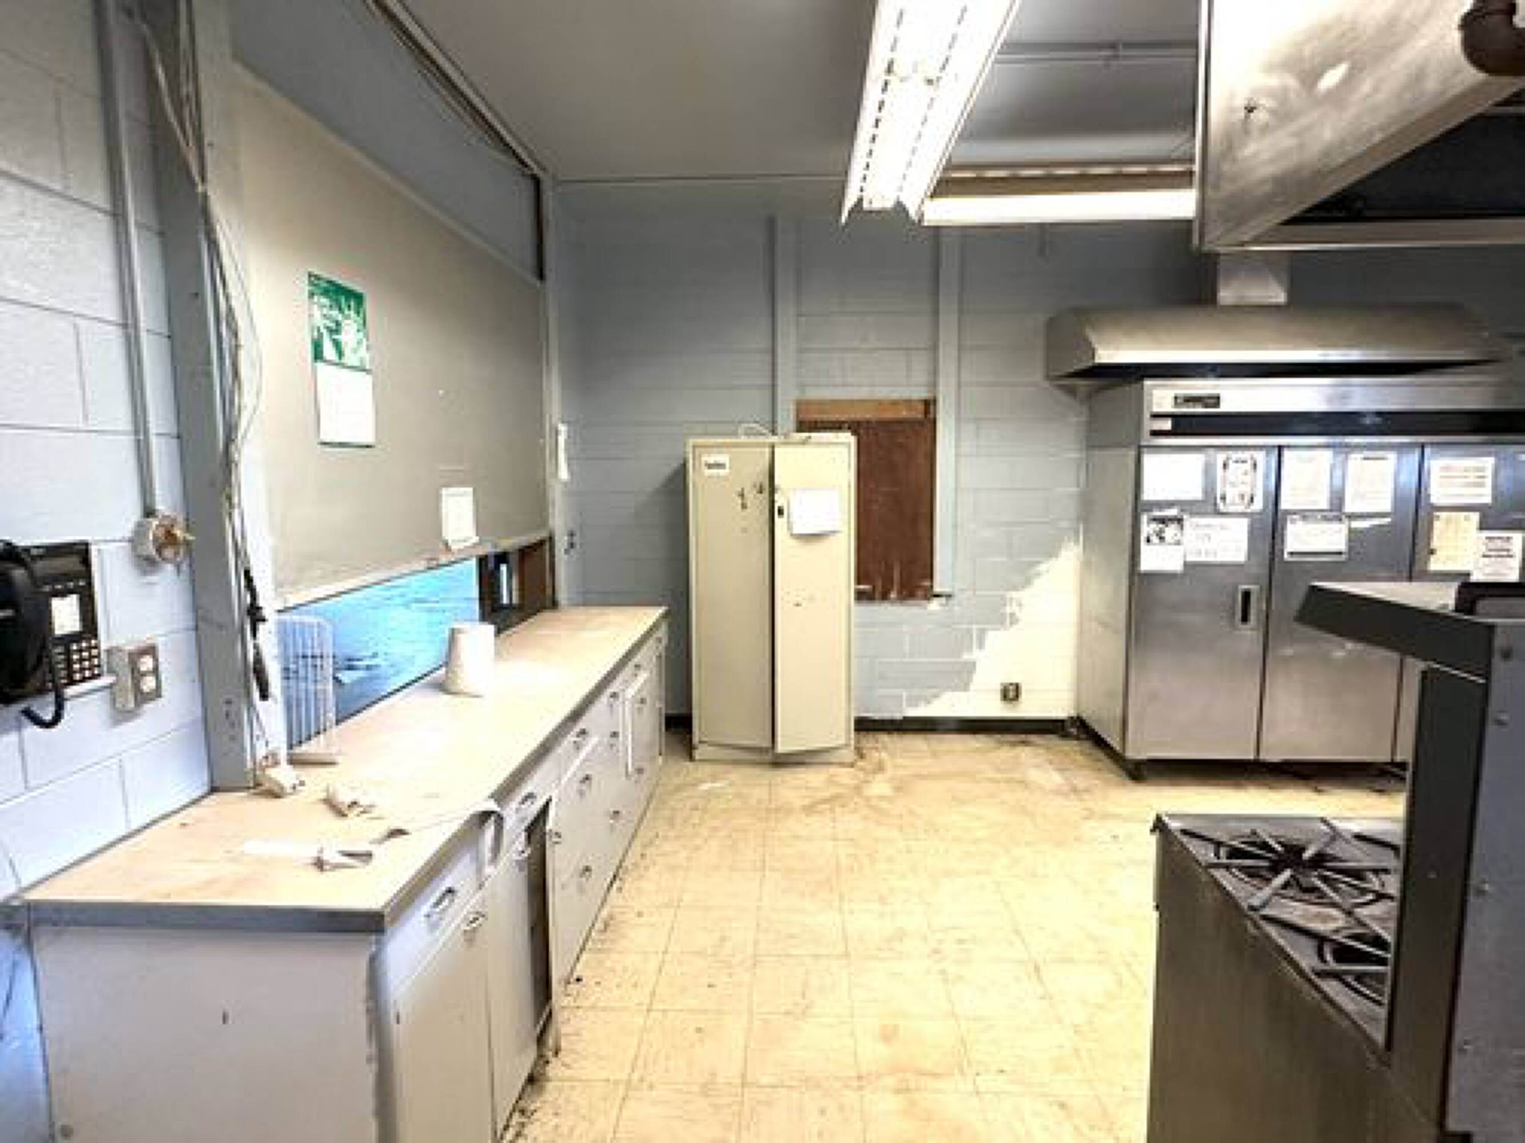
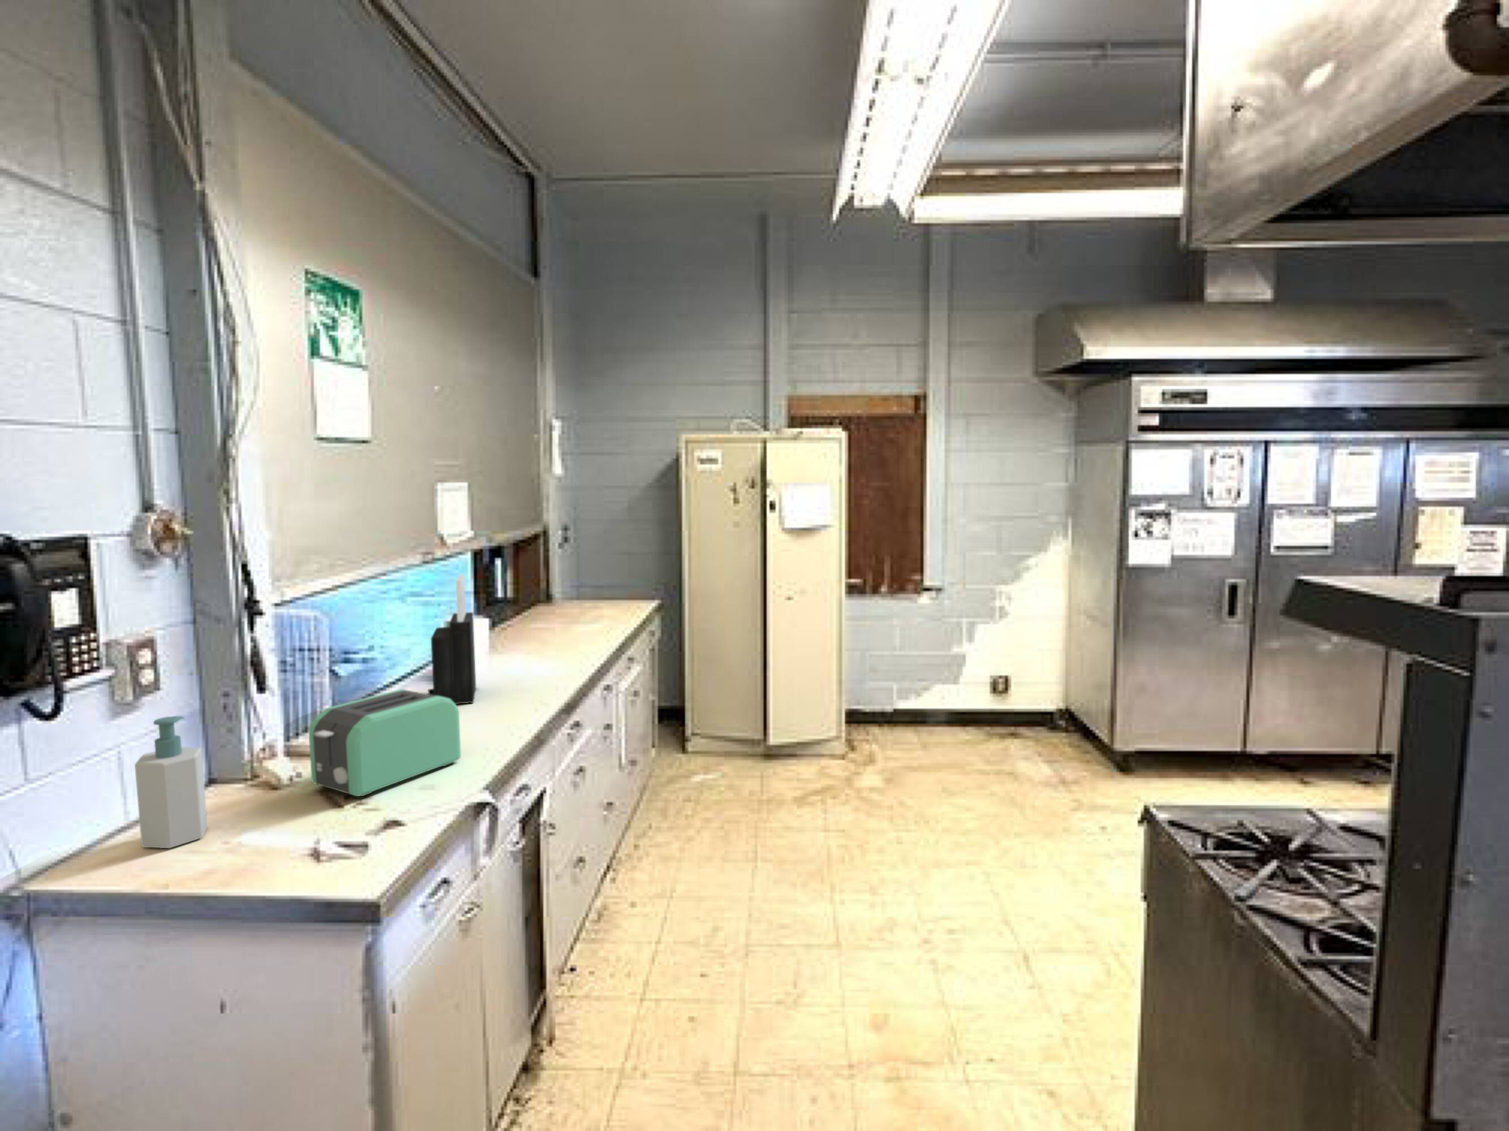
+ knife block [428,574,476,704]
+ toaster [308,689,462,797]
+ soap bottle [134,715,208,848]
